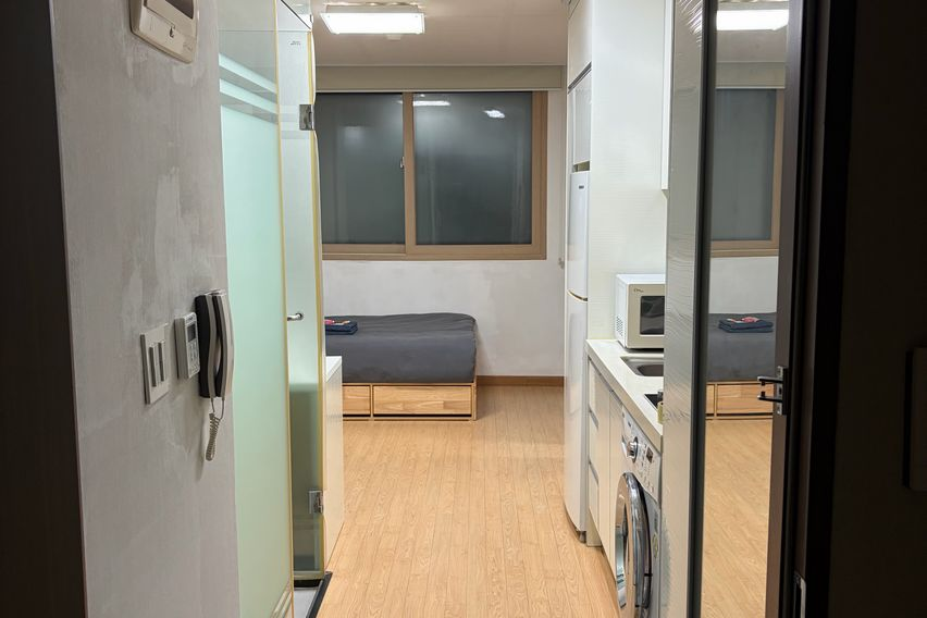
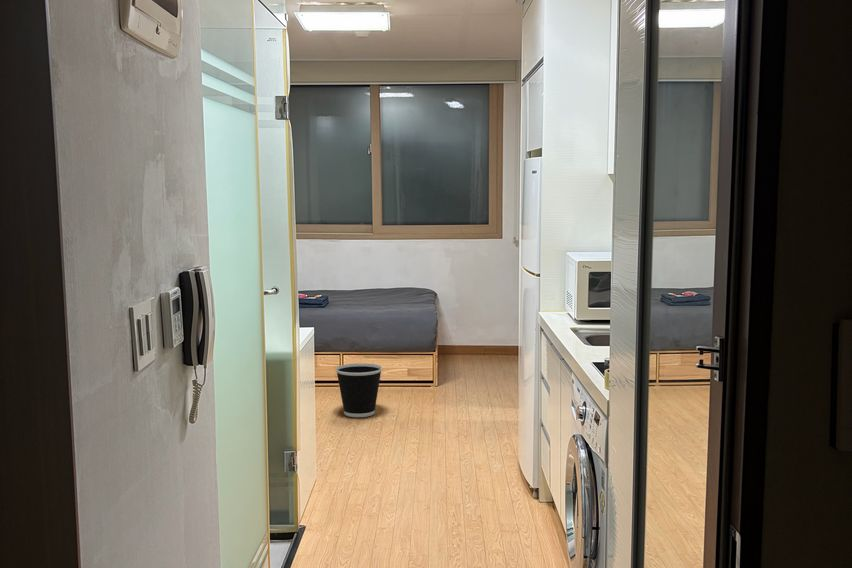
+ wastebasket [334,362,383,418]
